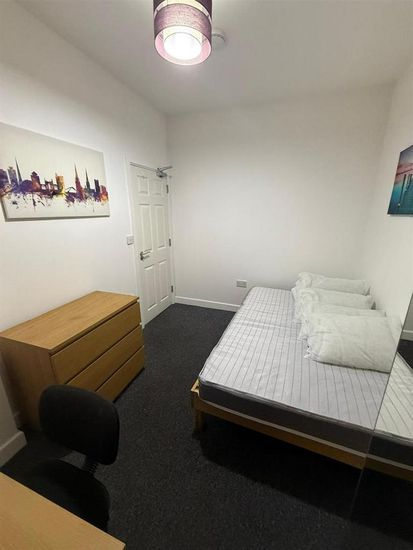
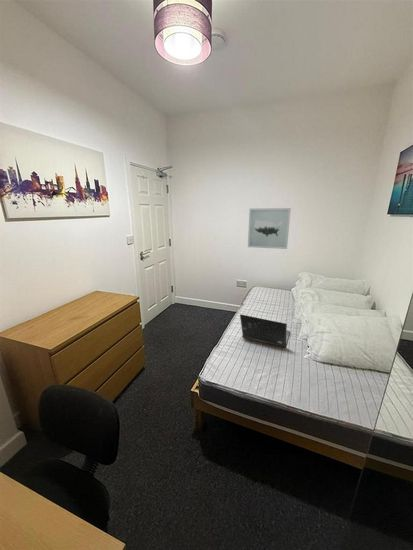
+ wall art [247,207,292,250]
+ laptop [239,314,291,349]
